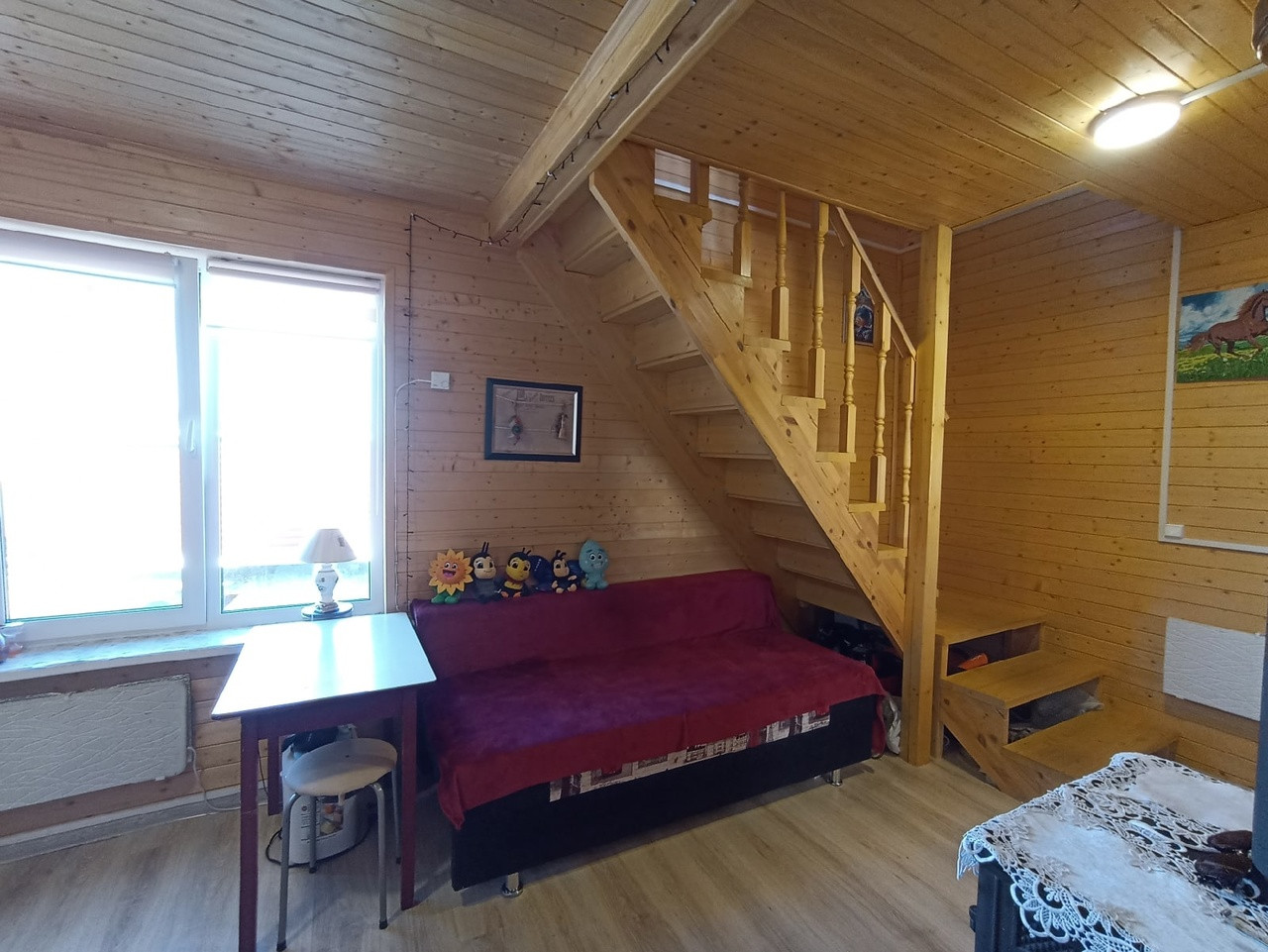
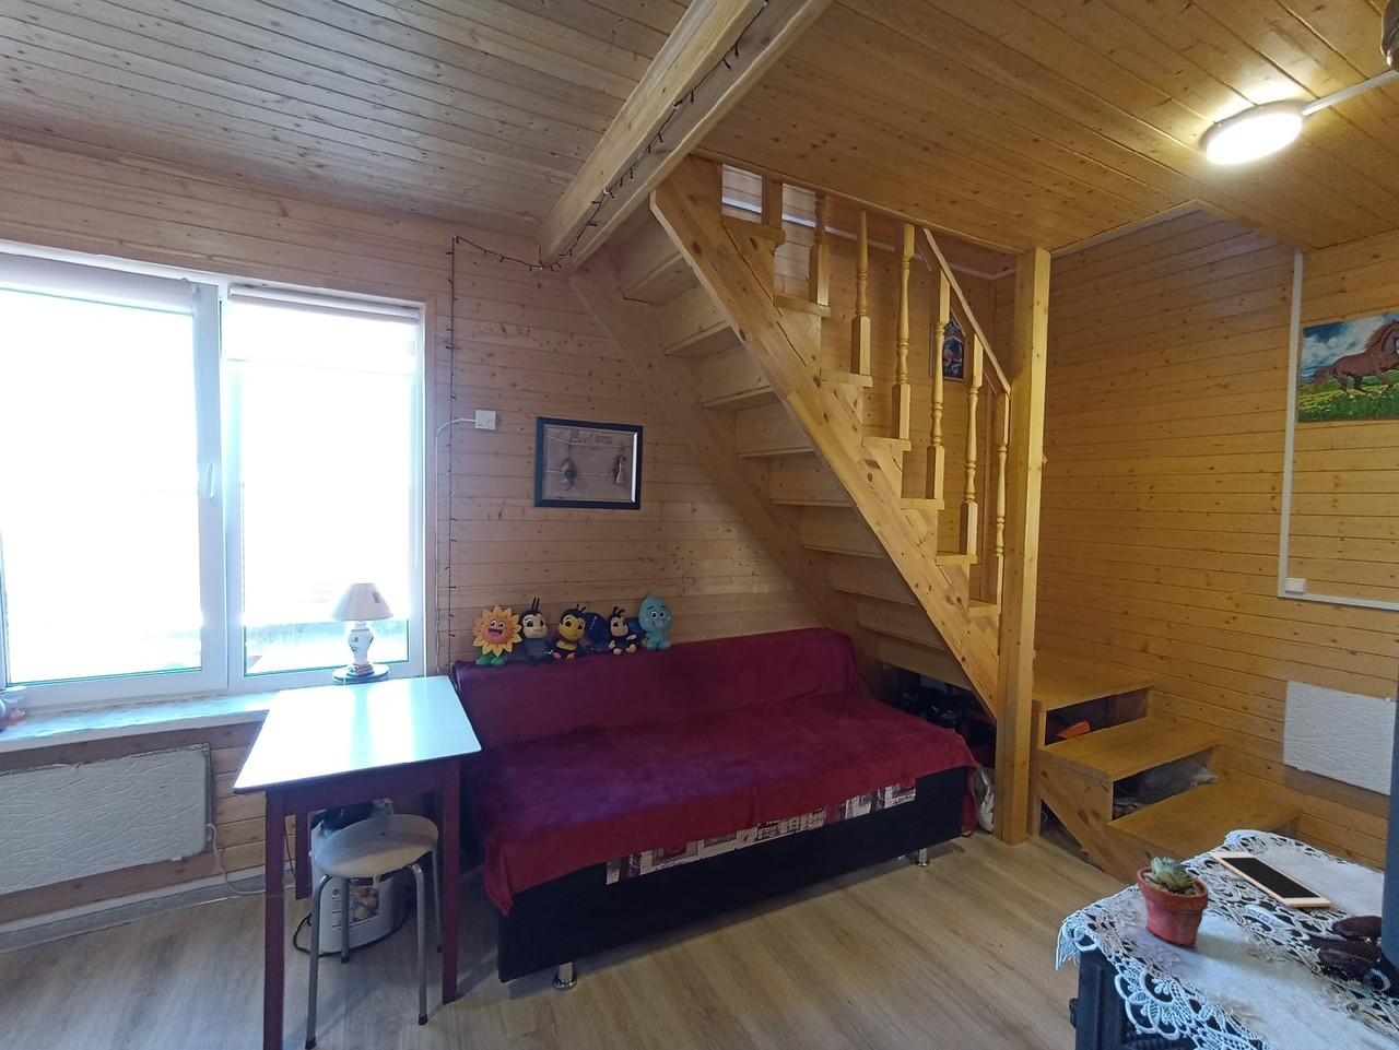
+ potted succulent [1135,856,1210,949]
+ cell phone [1208,851,1333,908]
